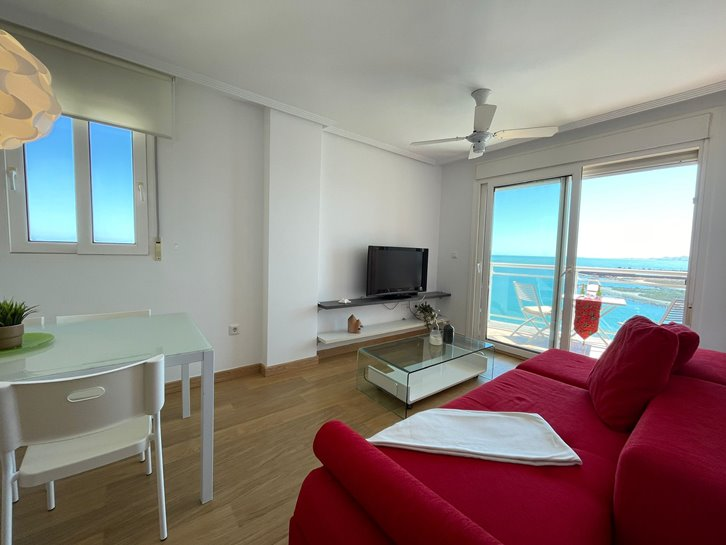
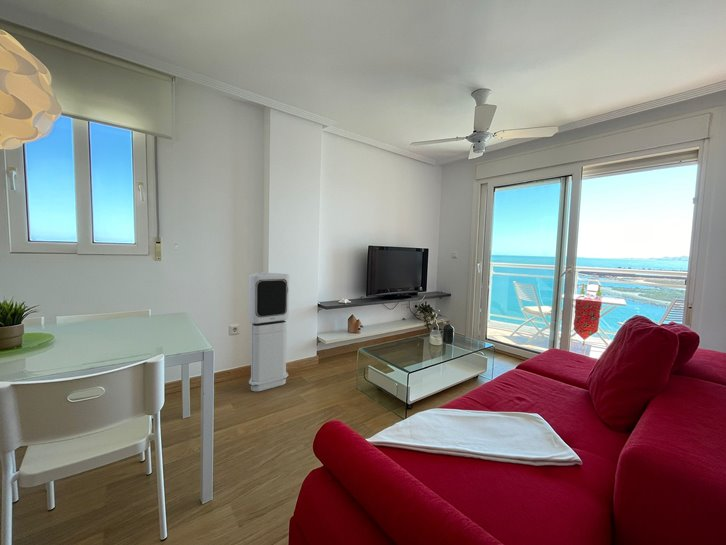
+ air purifier [248,271,290,393]
